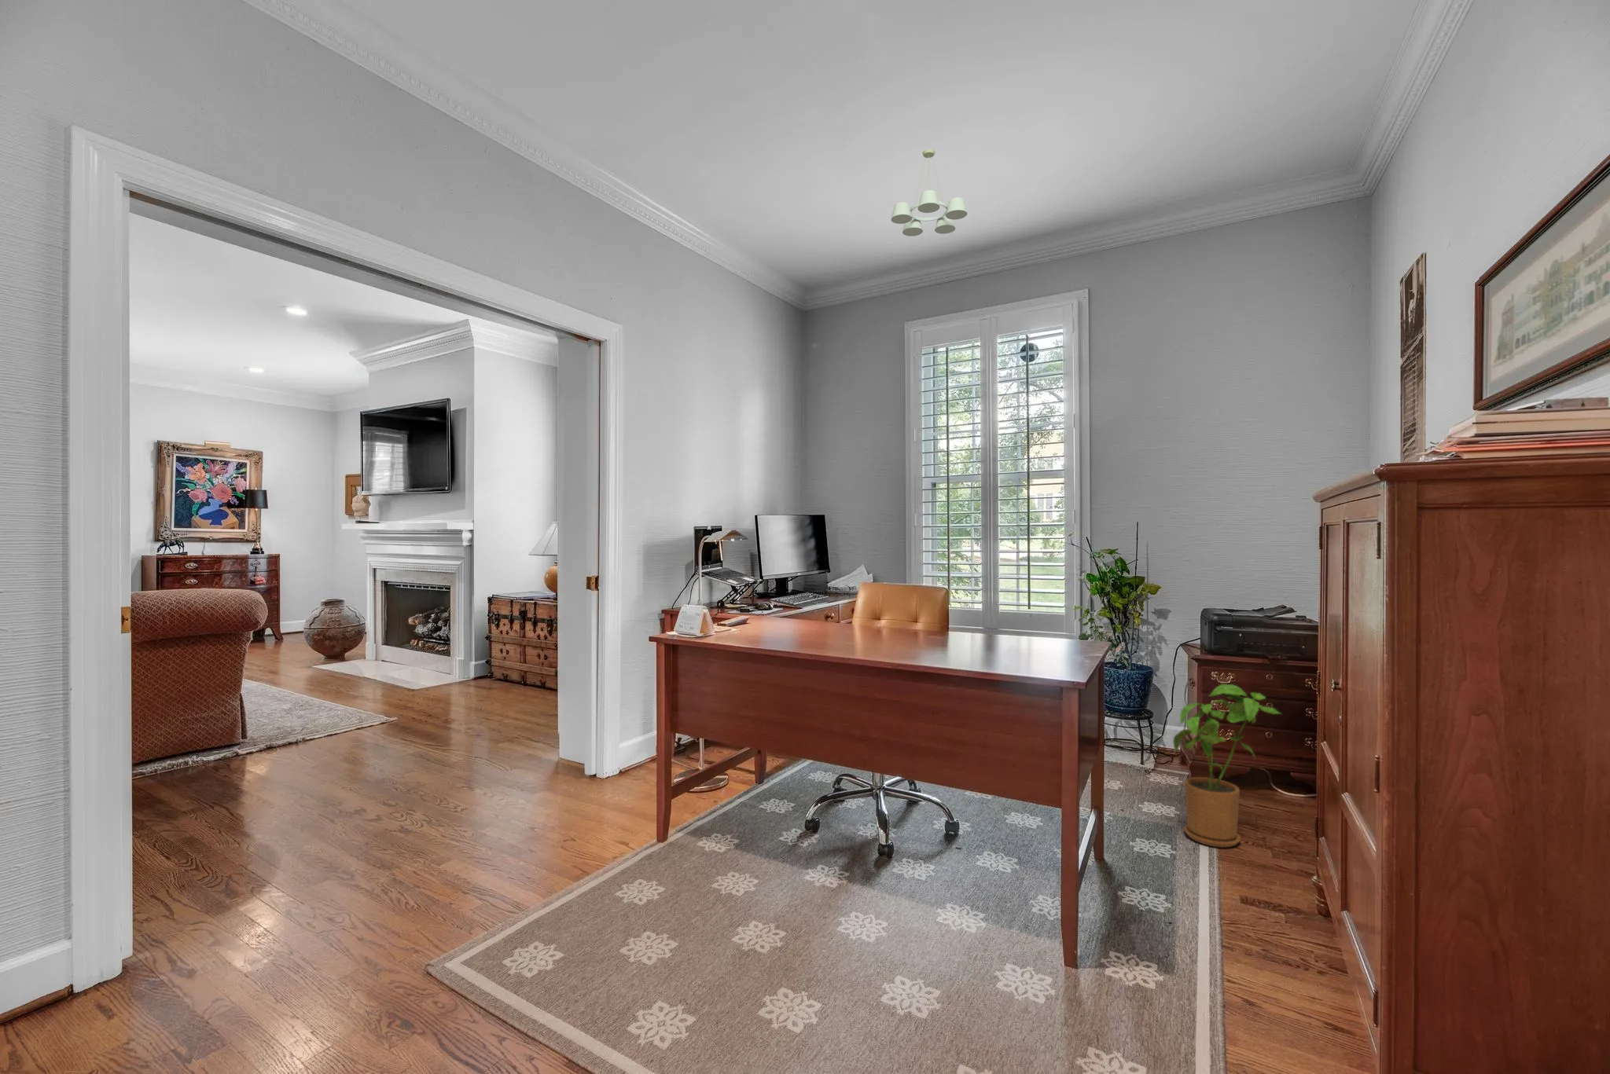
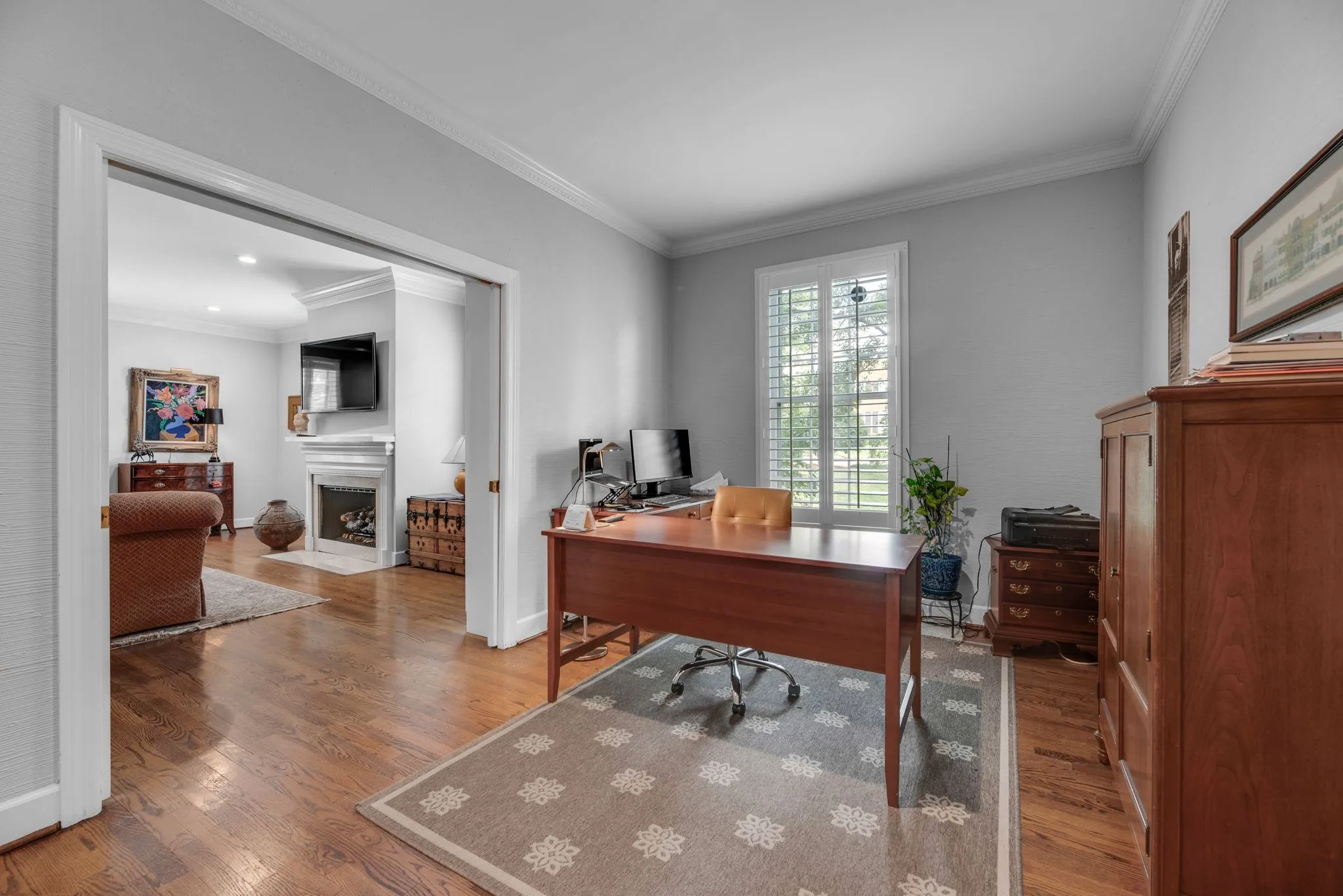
- house plant [1172,683,1283,849]
- ceiling light fixture [891,149,967,237]
